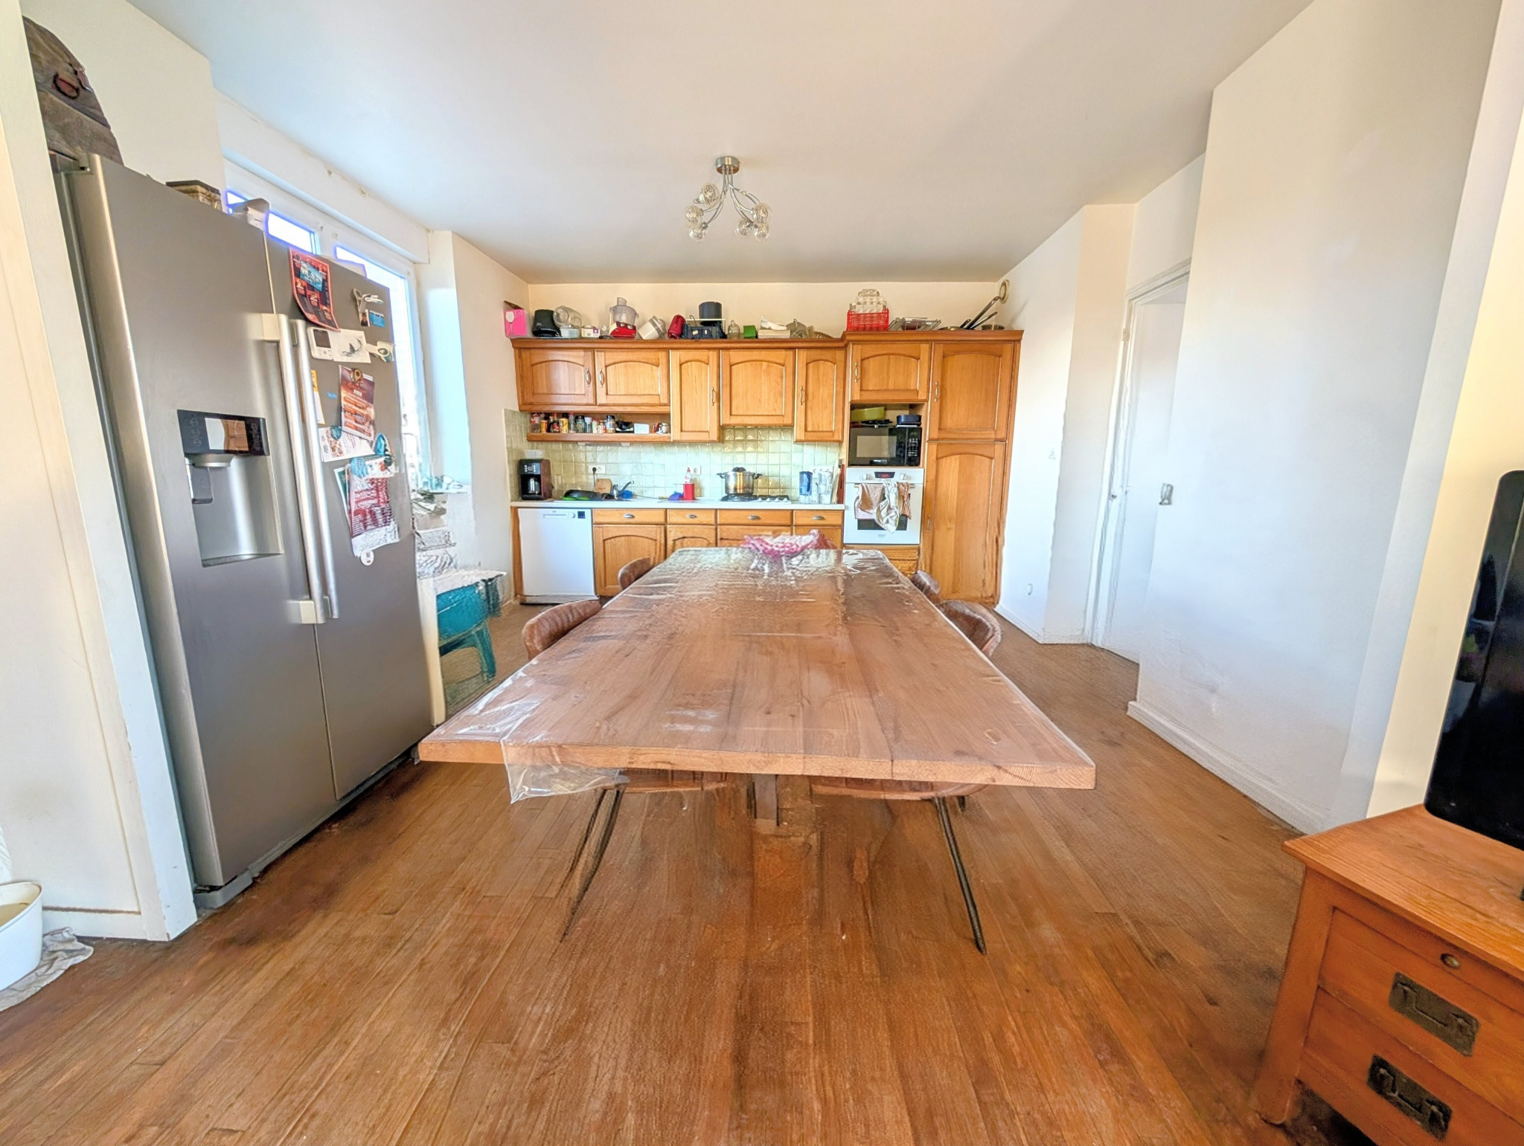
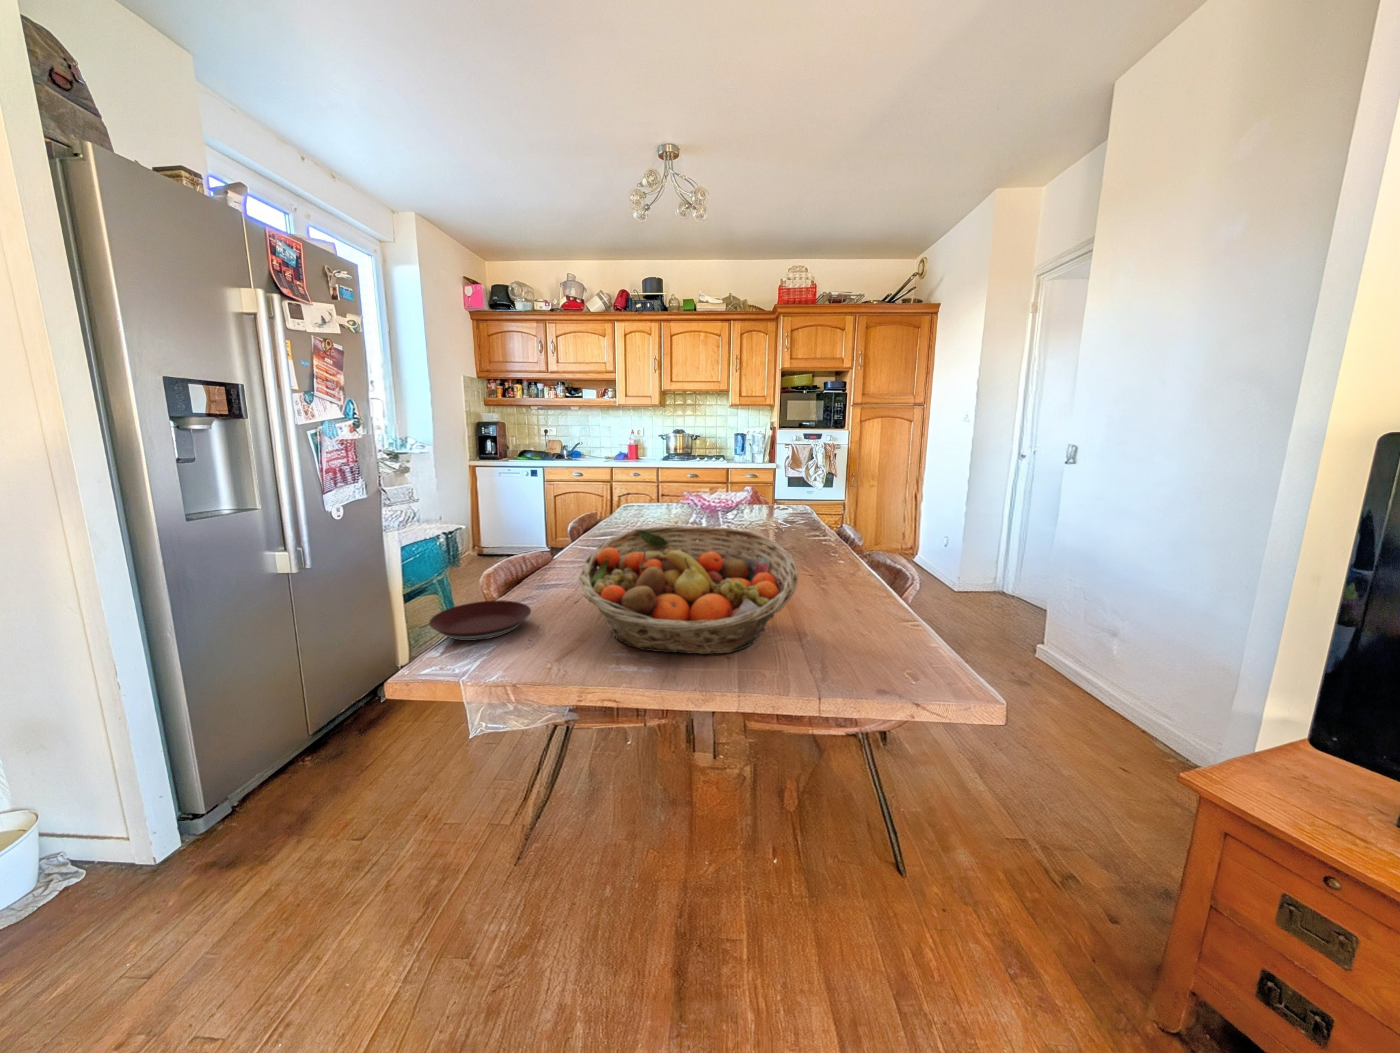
+ plate [428,600,532,642]
+ fruit basket [578,525,799,655]
